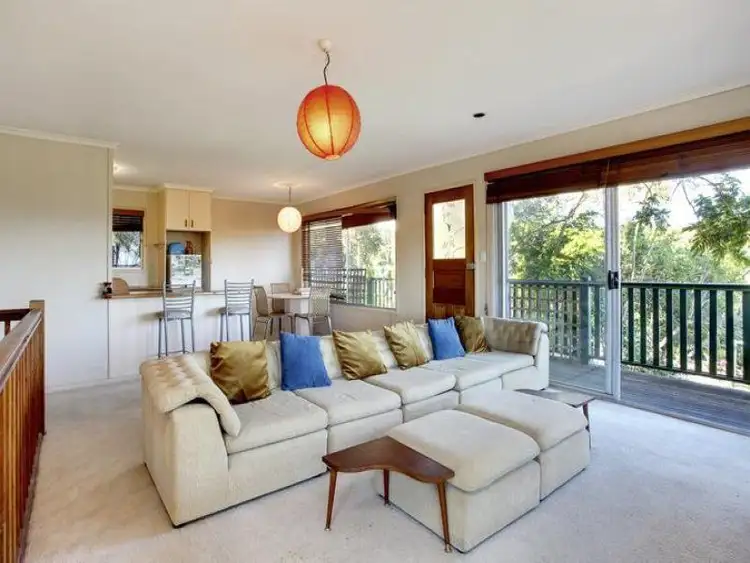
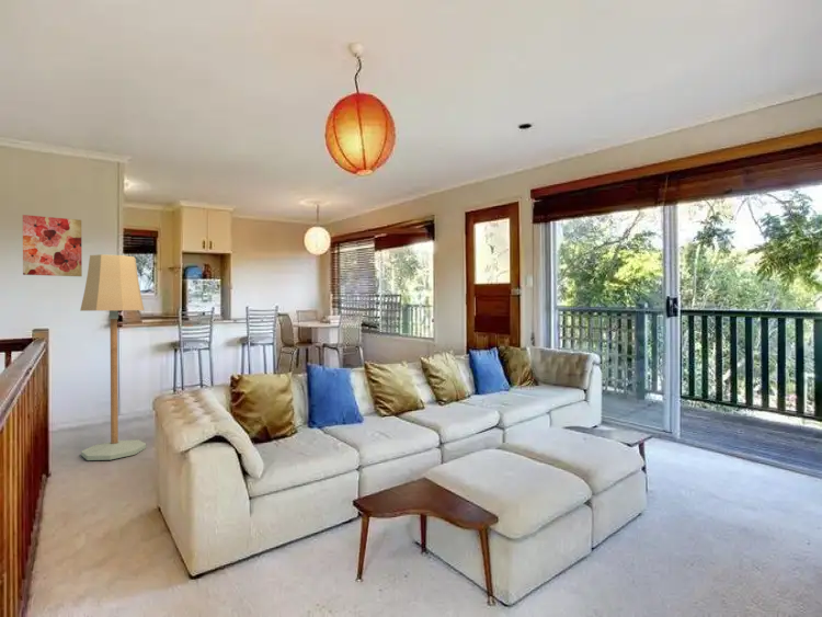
+ floor lamp [79,253,147,461]
+ wall art [22,214,83,277]
